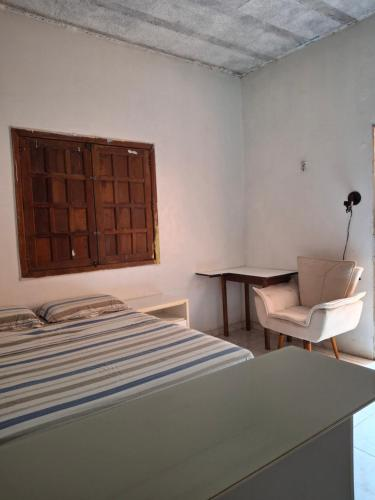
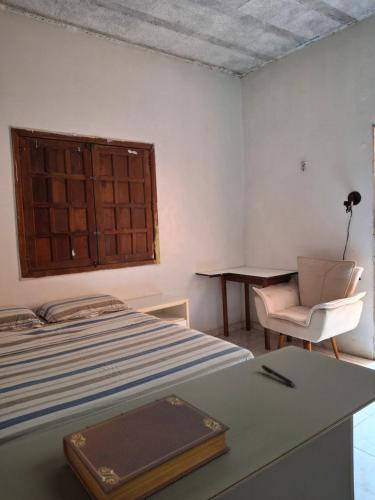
+ book [62,393,231,500]
+ pen [260,364,297,387]
